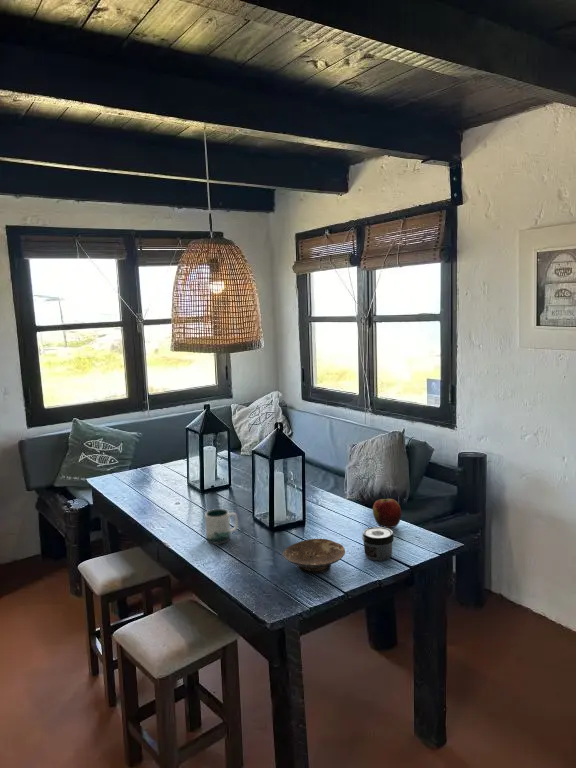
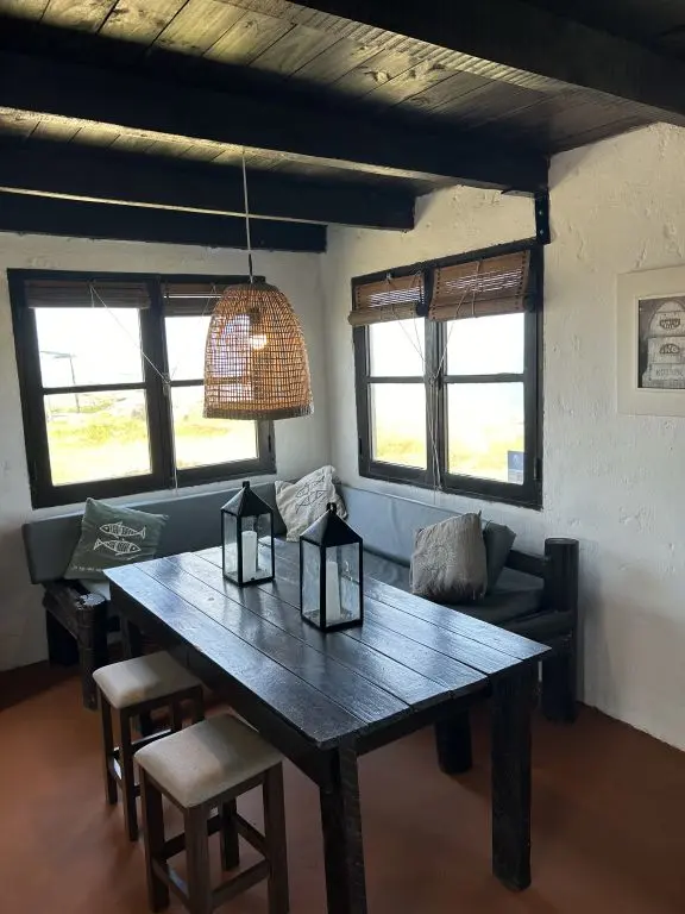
- apple [372,498,402,529]
- mug [204,508,239,545]
- jar [362,526,395,562]
- bowl [282,538,346,575]
